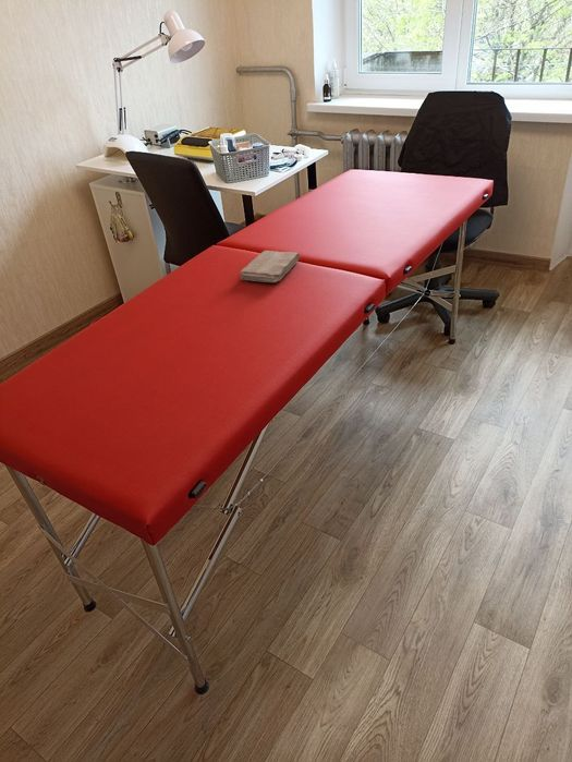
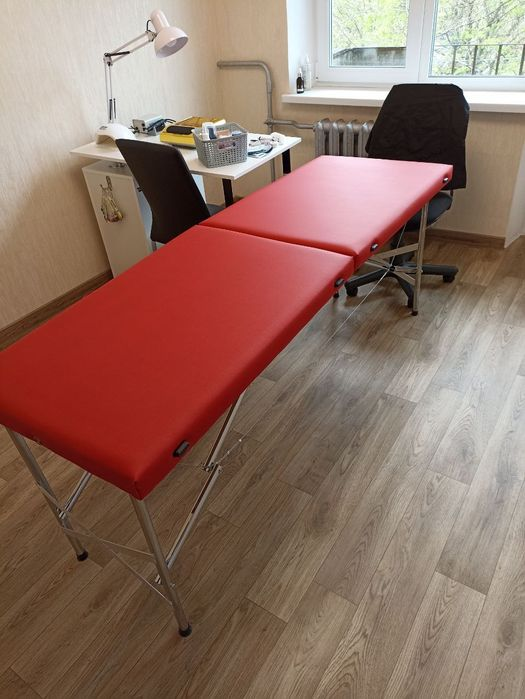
- washcloth [239,250,301,283]
